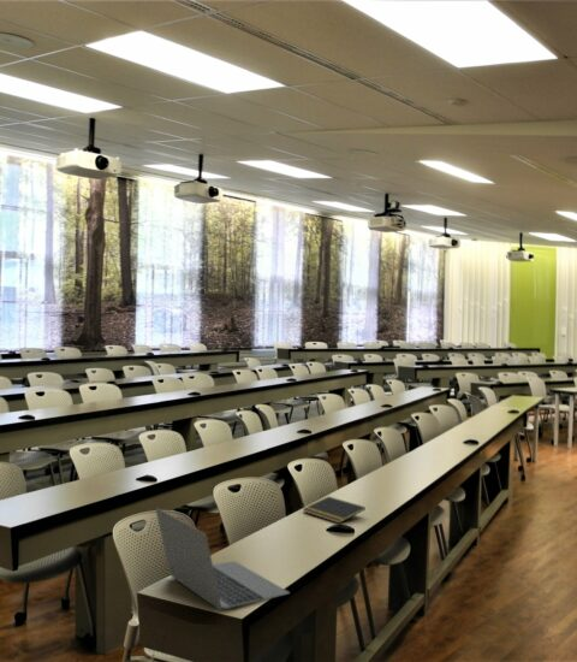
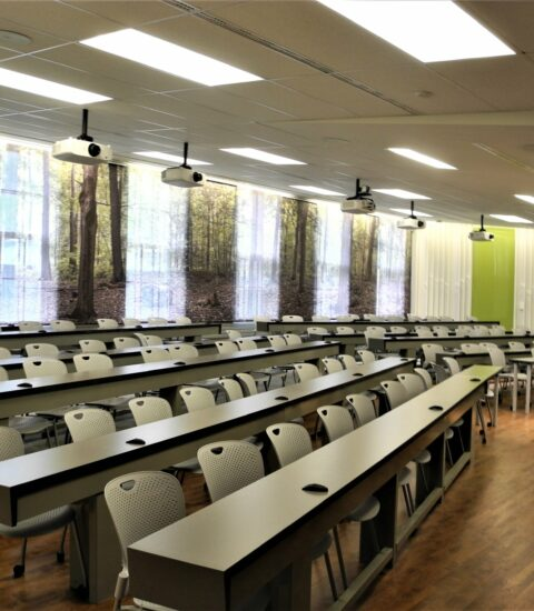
- laptop [155,507,291,611]
- notepad [302,495,367,525]
